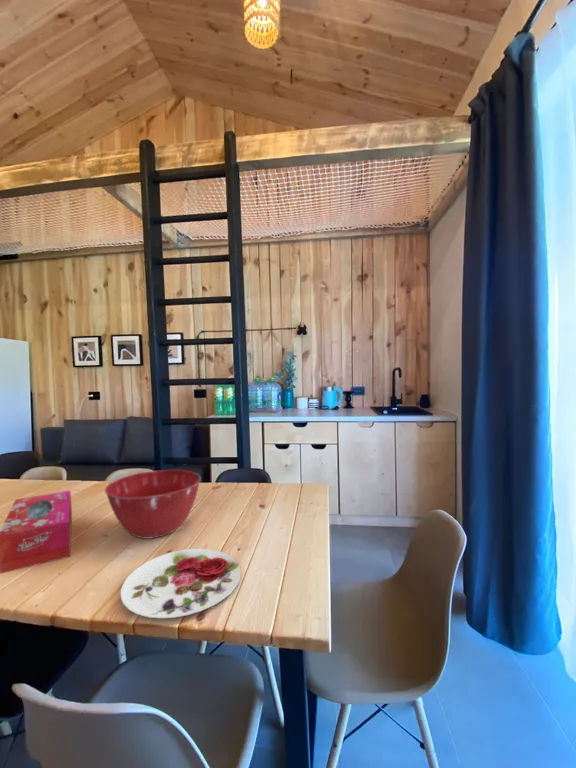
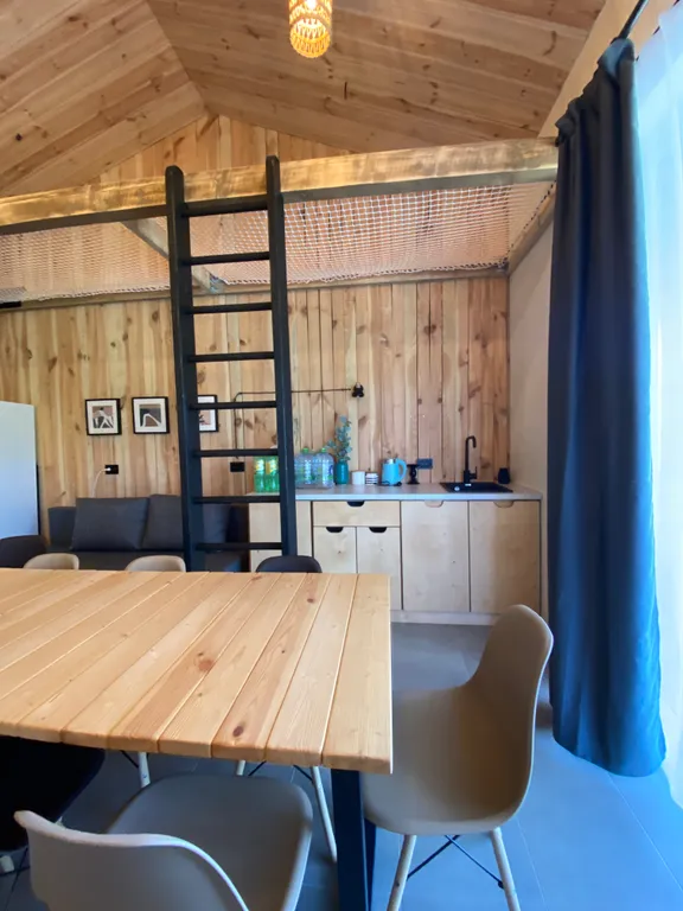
- plate [120,547,242,619]
- mixing bowl [104,469,202,539]
- tissue box [0,489,73,575]
